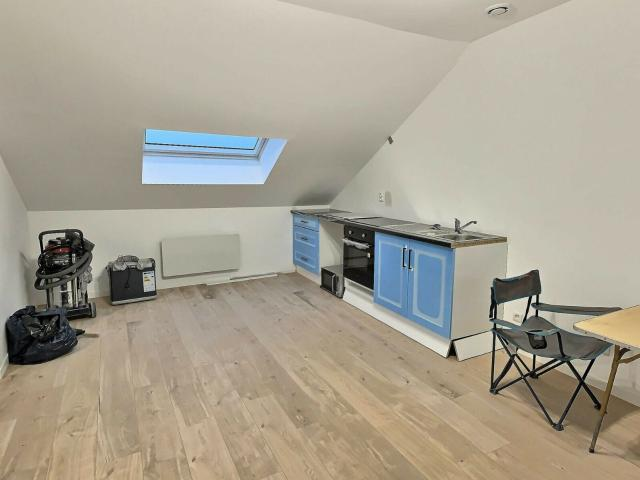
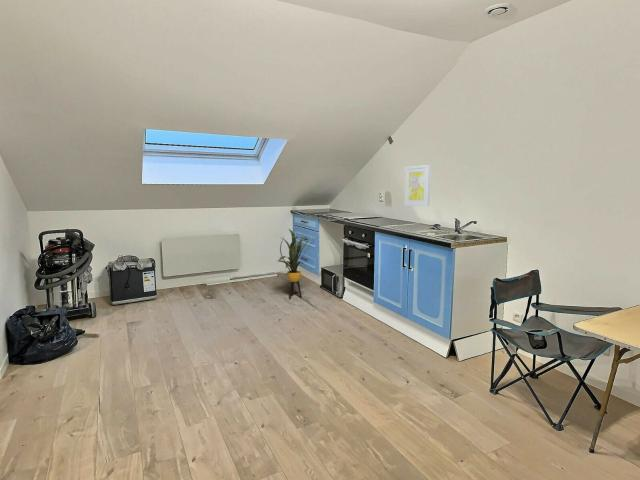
+ house plant [278,228,320,300]
+ wall art [404,164,432,207]
